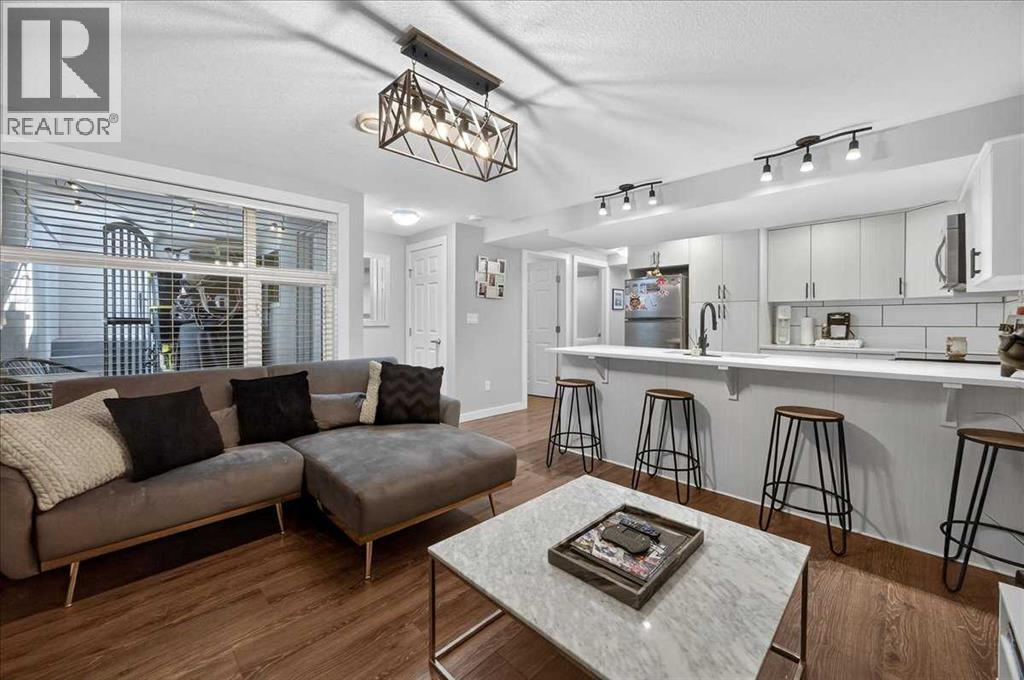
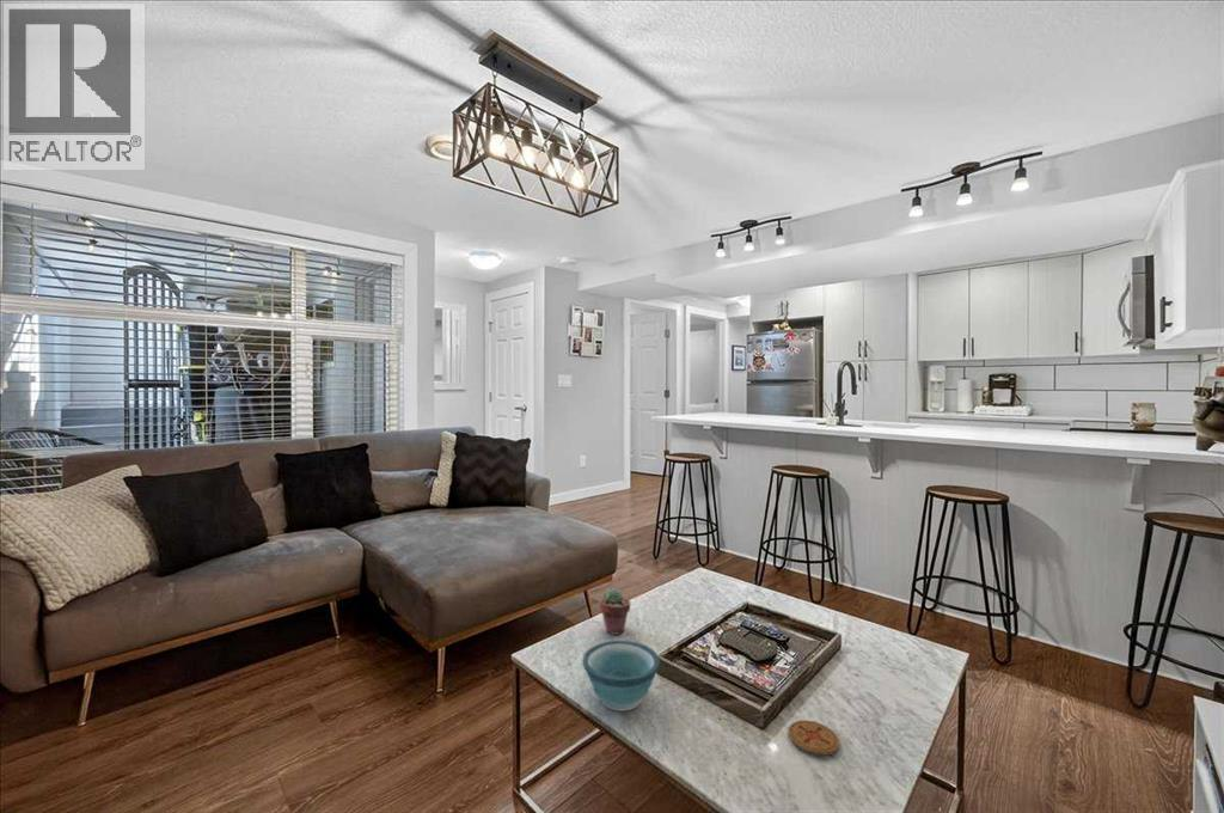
+ coaster [787,720,840,756]
+ bowl [582,640,661,711]
+ potted succulent [599,587,631,636]
